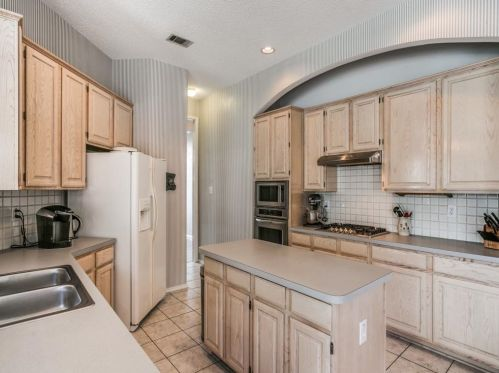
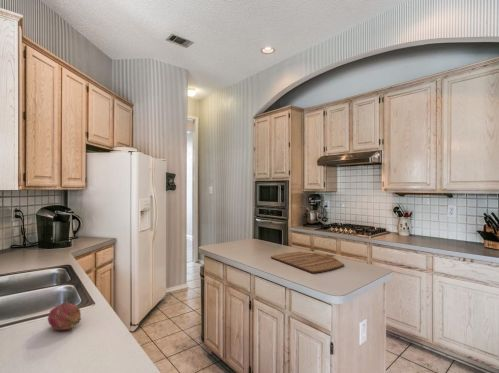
+ fruit [47,301,82,331]
+ cutting board [270,251,345,274]
